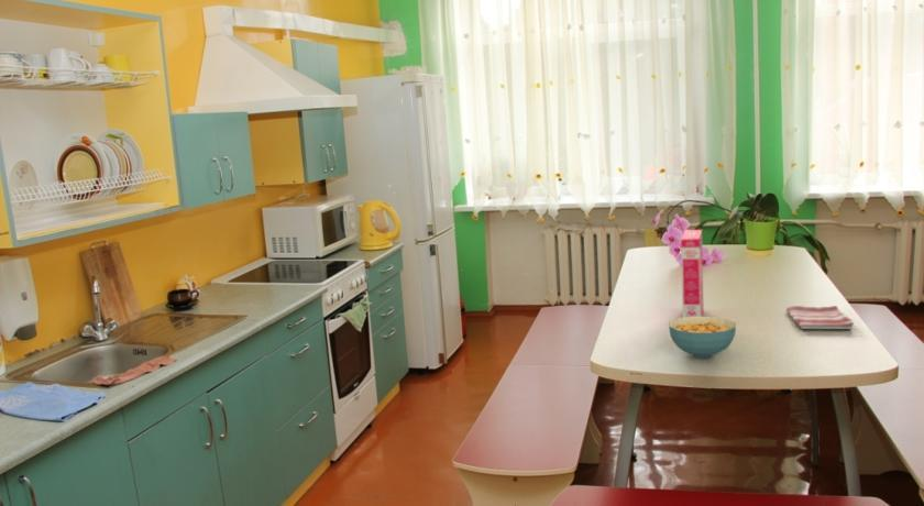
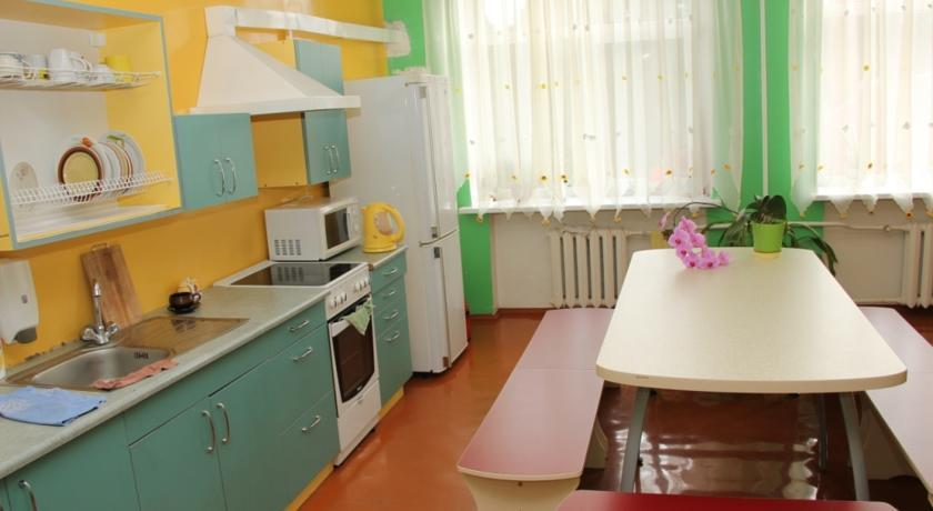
- cereal box [680,229,704,318]
- dish towel [785,305,855,330]
- cereal bowl [668,316,737,360]
